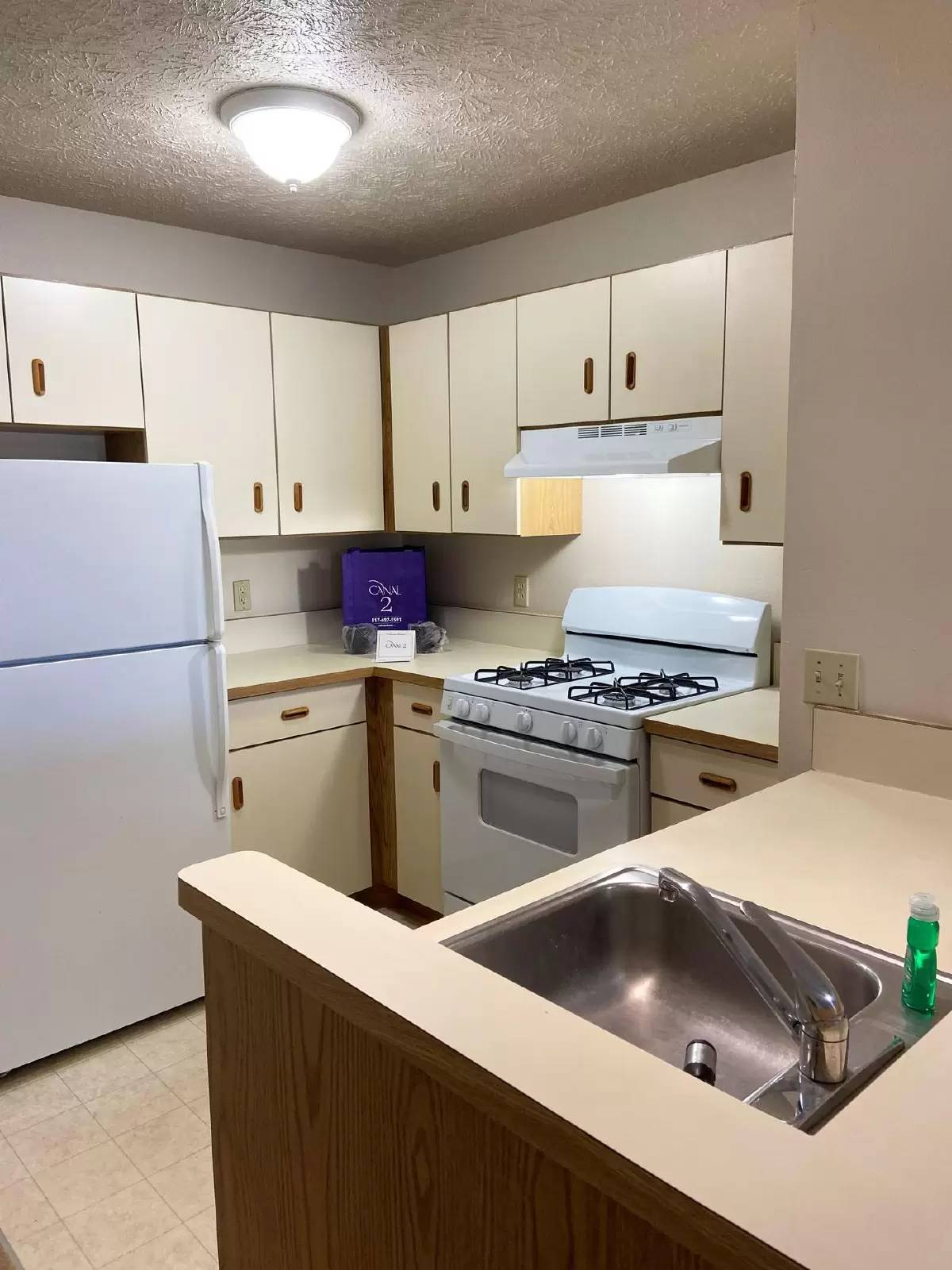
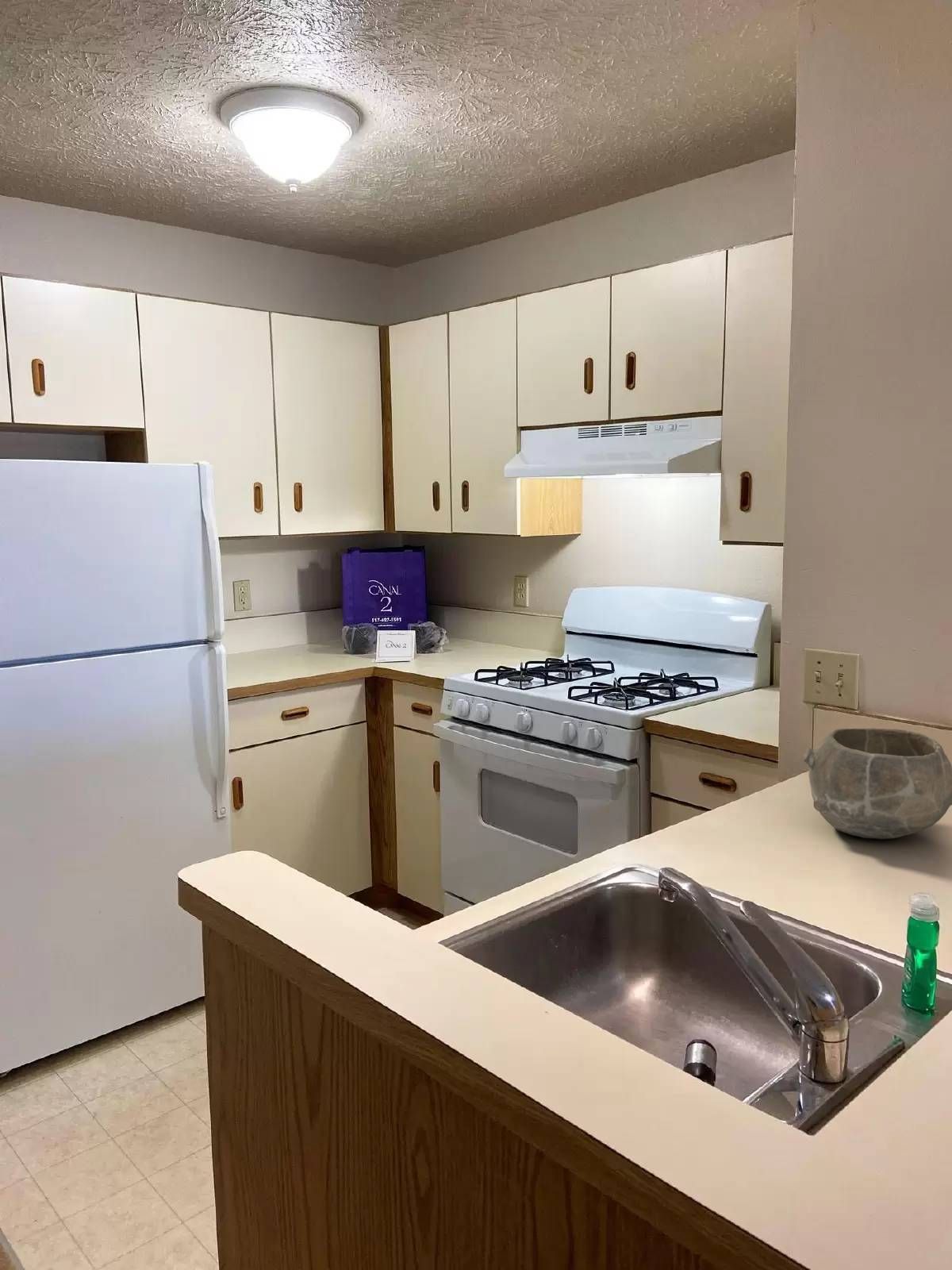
+ bowl [802,727,952,840]
